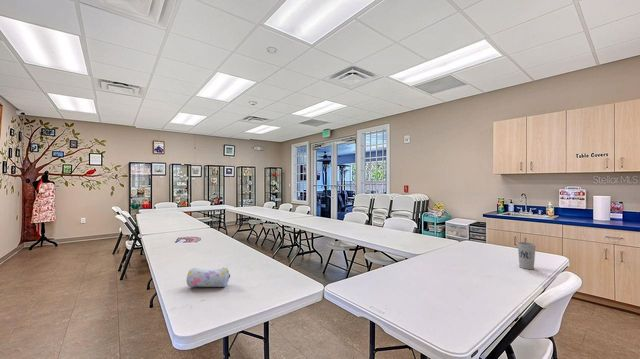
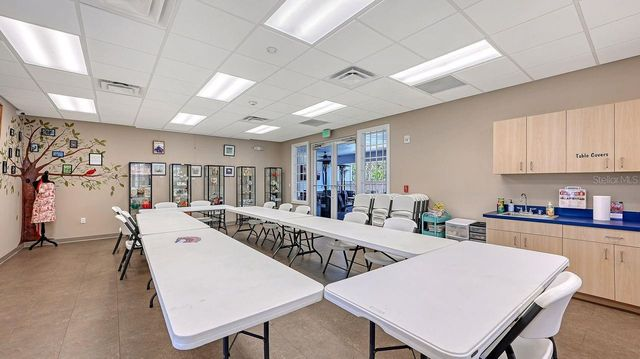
- cup [517,241,537,270]
- pencil case [186,267,231,288]
